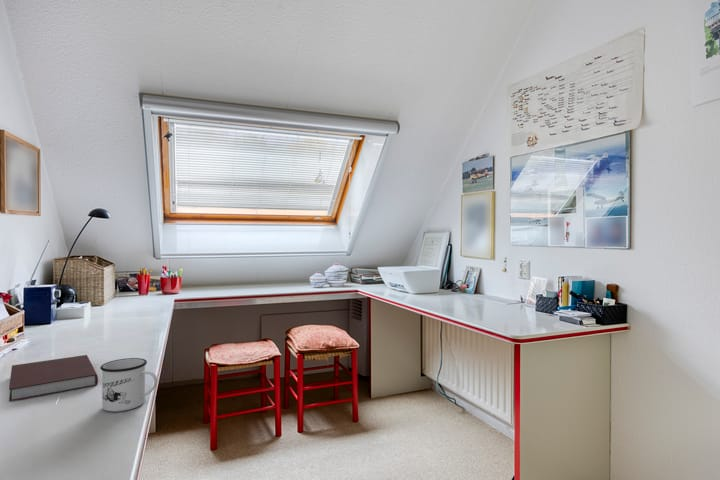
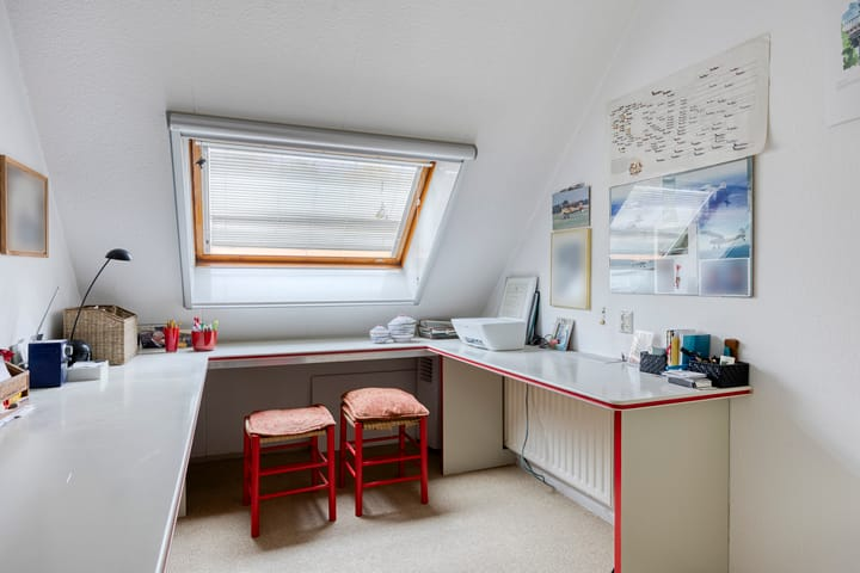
- mug [99,357,158,413]
- notebook [8,354,99,402]
